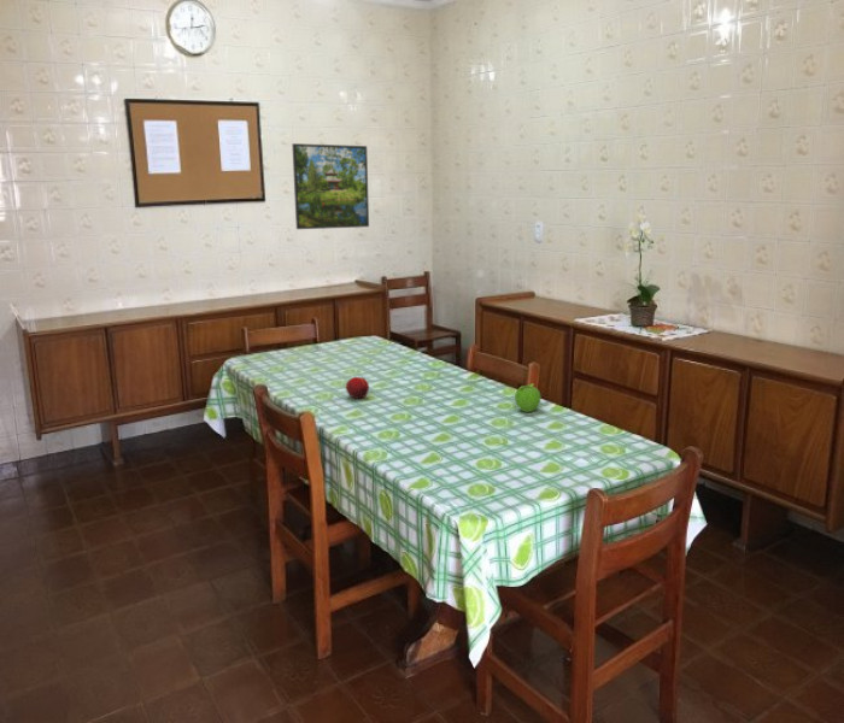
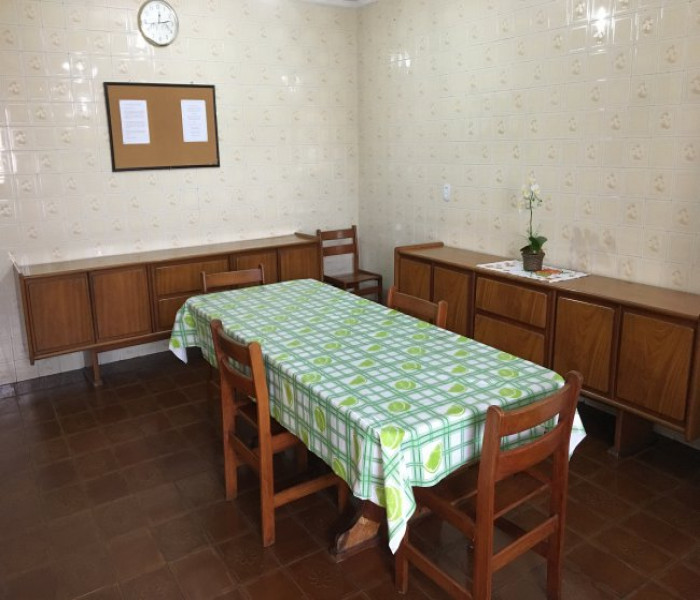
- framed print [291,142,370,230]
- fruit [345,376,370,400]
- fruit [514,382,543,413]
